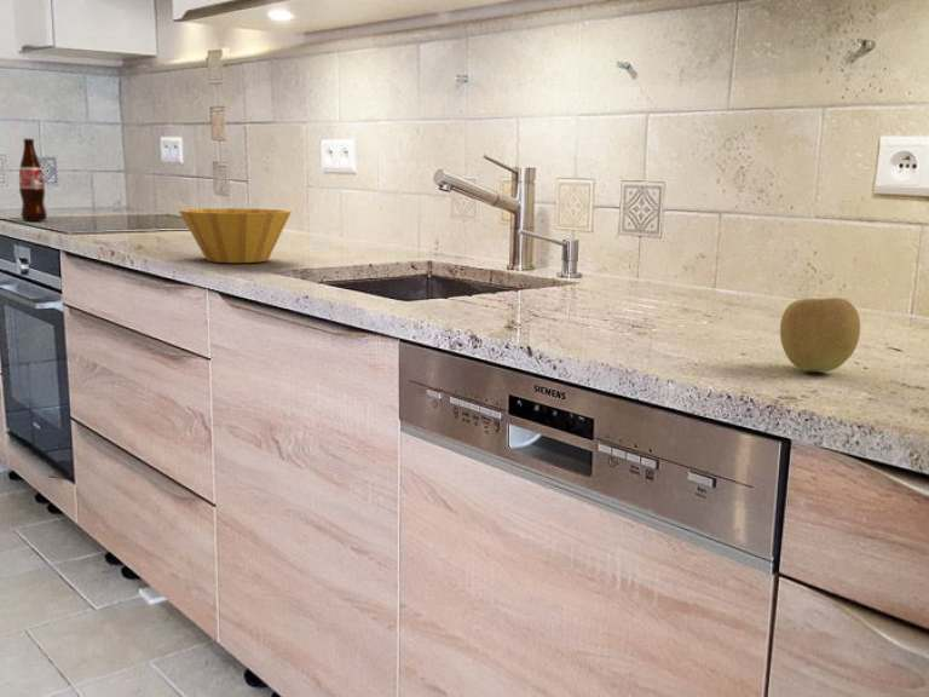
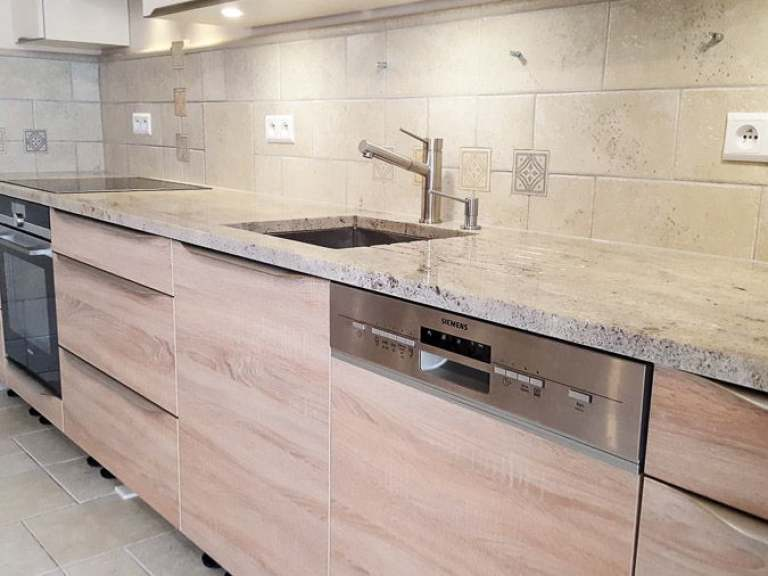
- bowl [178,207,293,264]
- bottle [18,138,48,221]
- apple [779,296,861,373]
